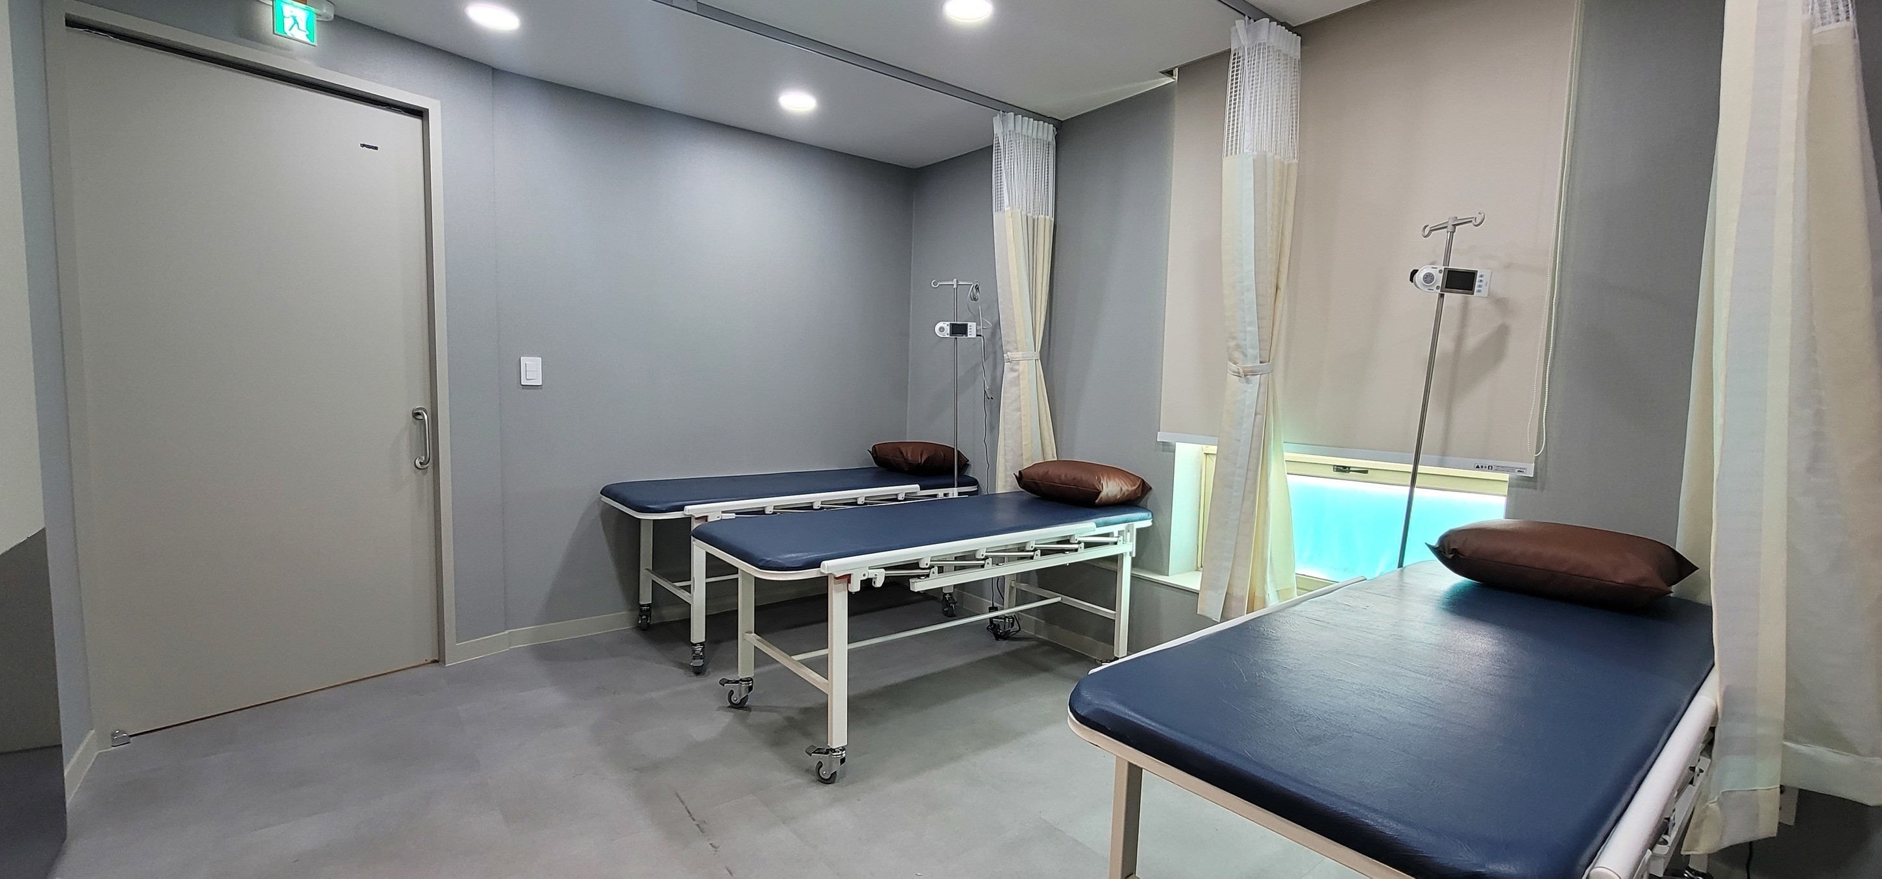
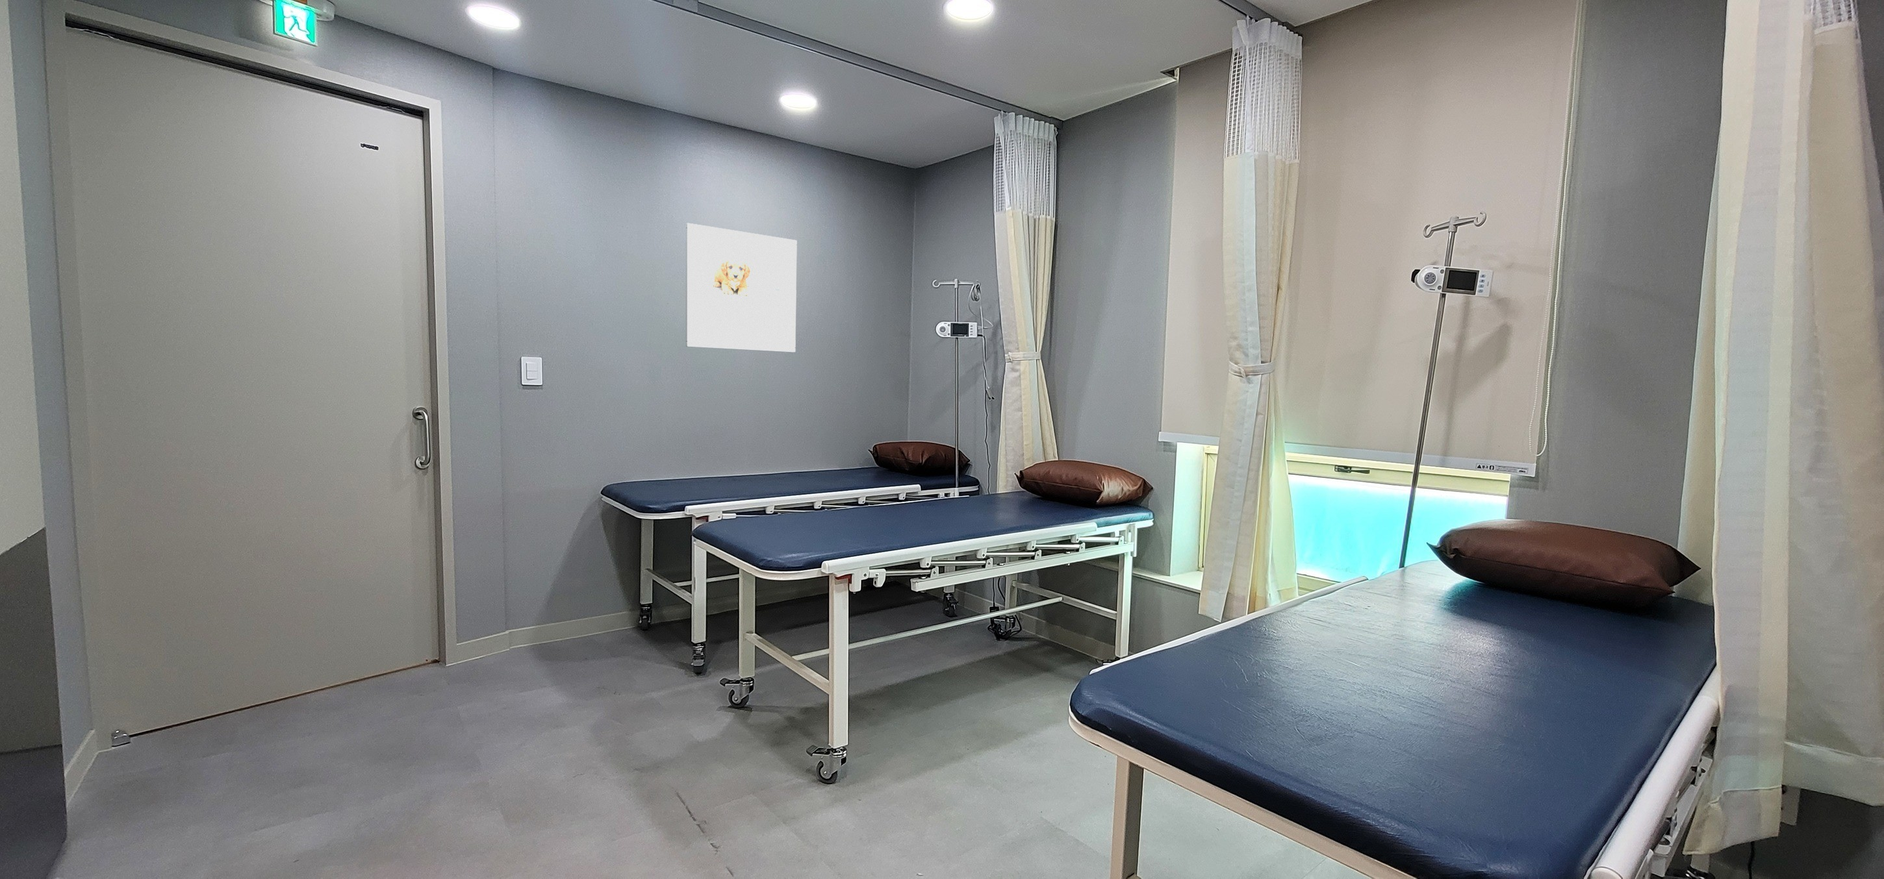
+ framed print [685,222,797,353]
